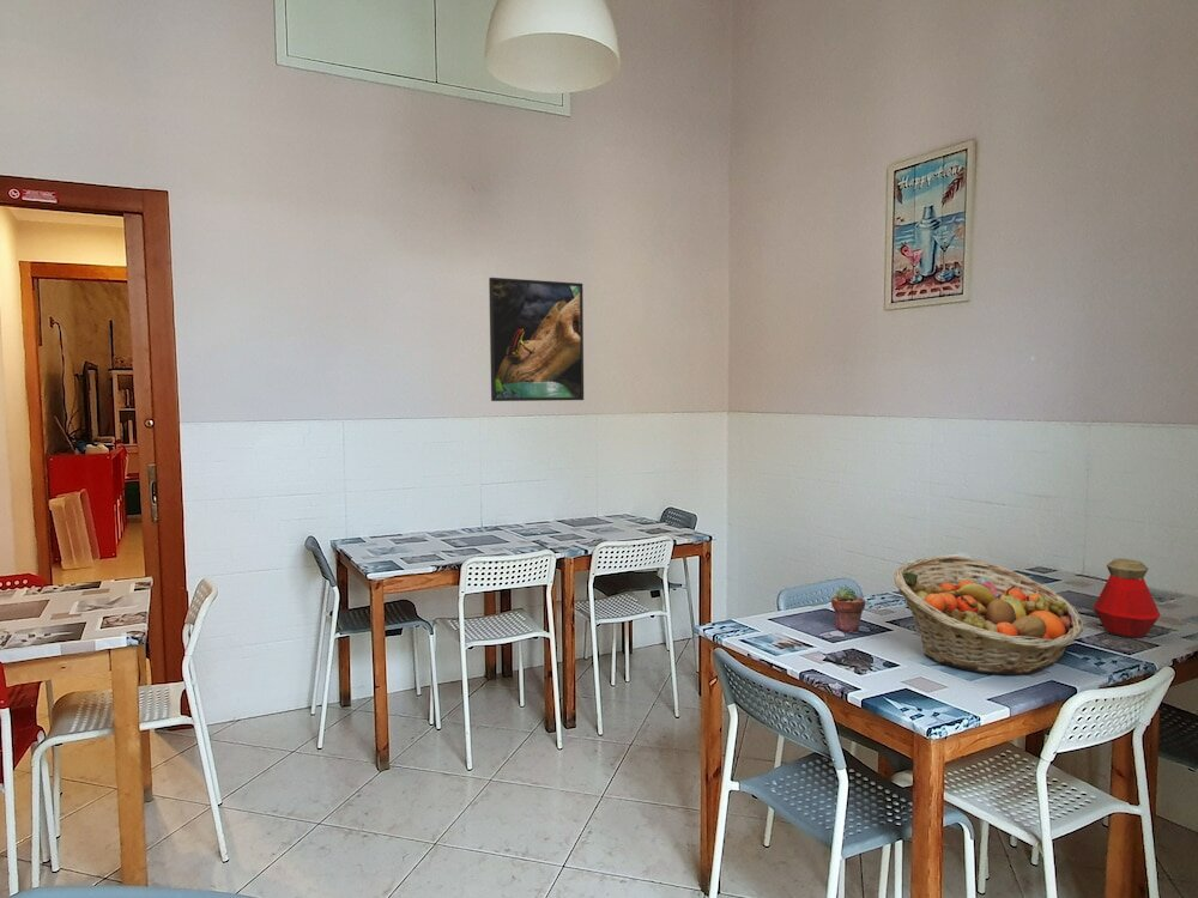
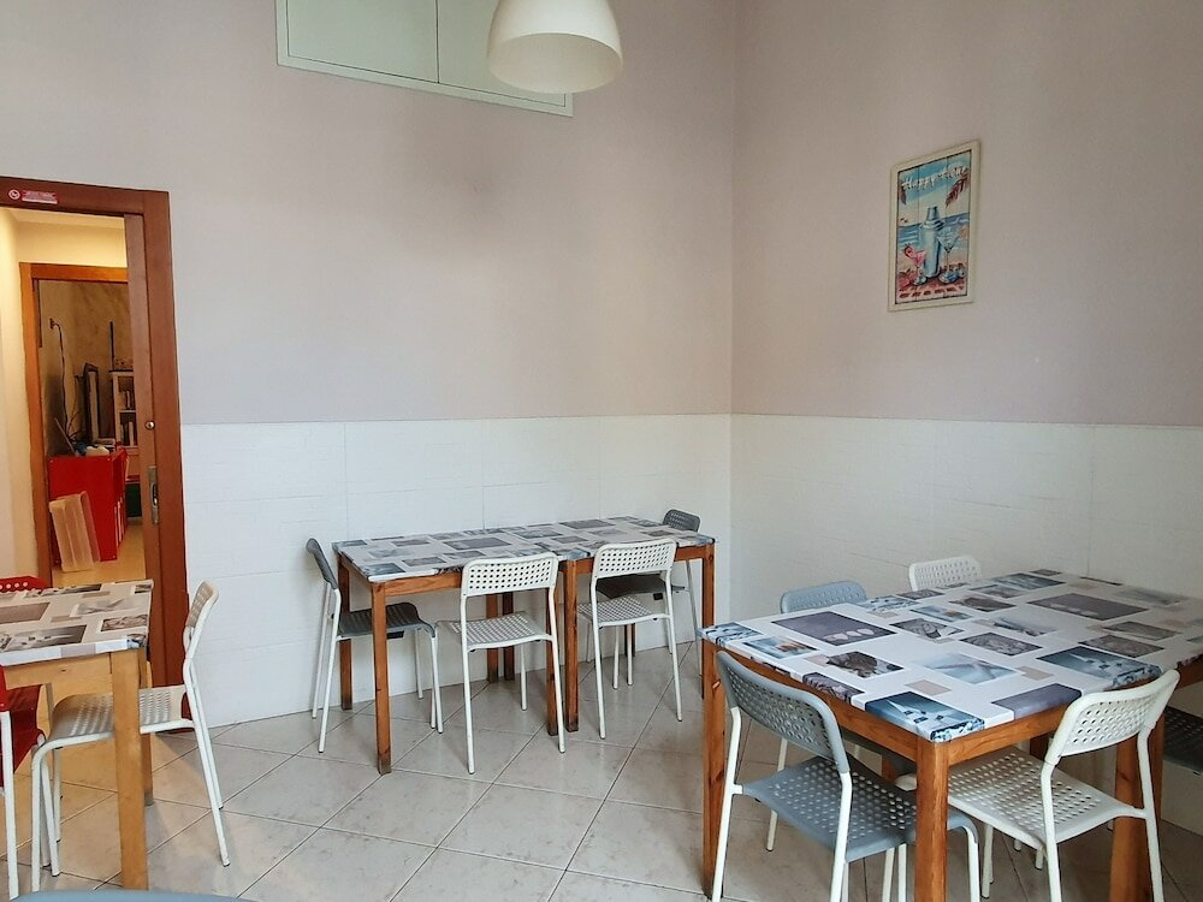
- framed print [488,277,585,402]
- potted succulent [830,585,866,633]
- bottle [1093,557,1162,639]
- fruit basket [893,554,1084,675]
